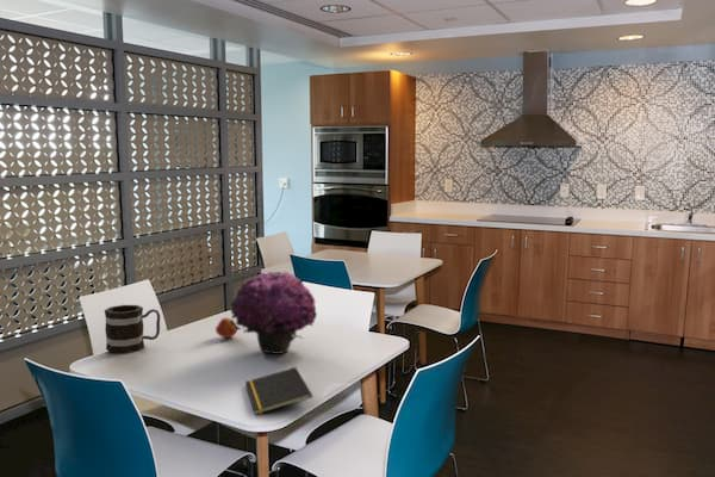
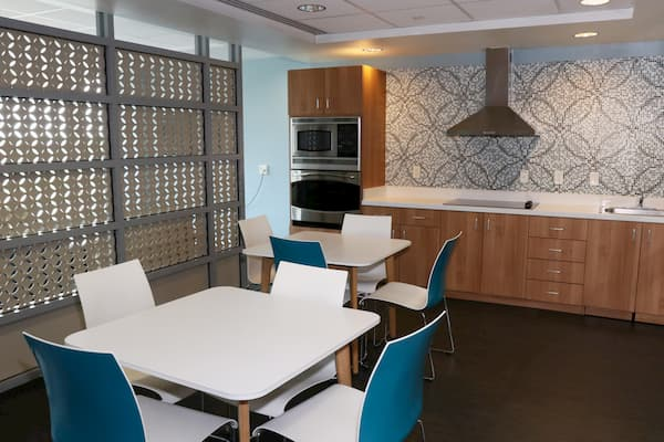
- flower [230,271,318,355]
- fruit [214,317,238,339]
- mug [104,304,161,354]
- notepad [243,366,313,416]
